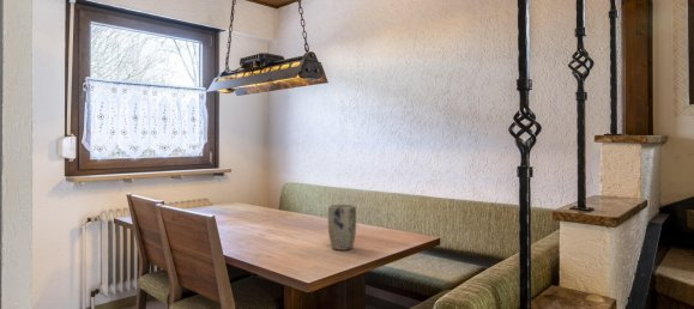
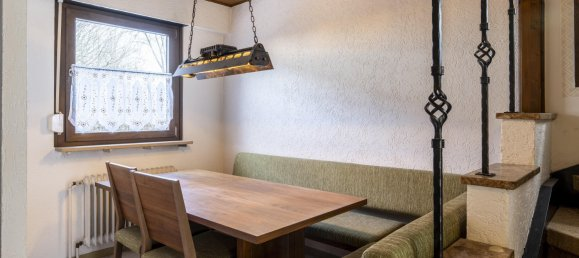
- plant pot [327,204,357,252]
